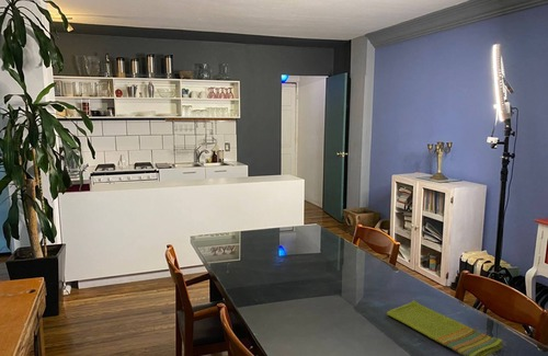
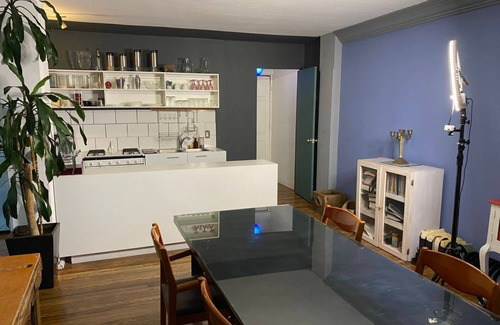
- dish towel [386,299,504,356]
